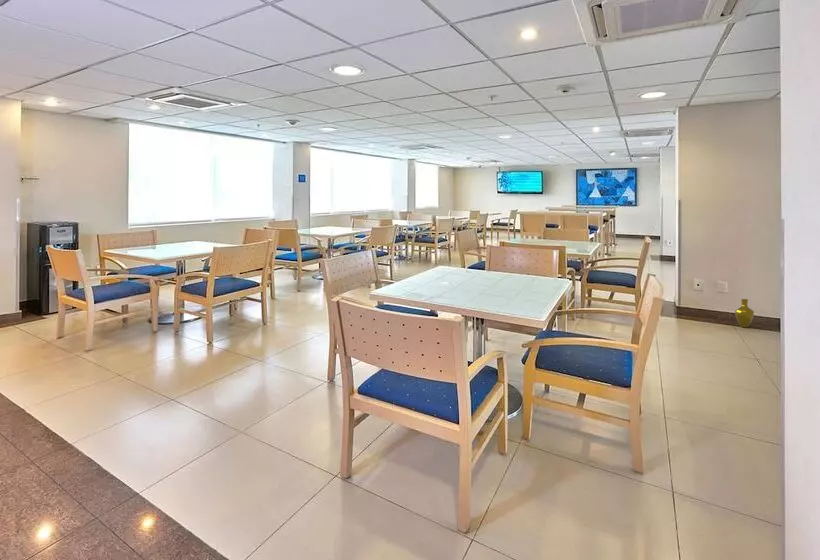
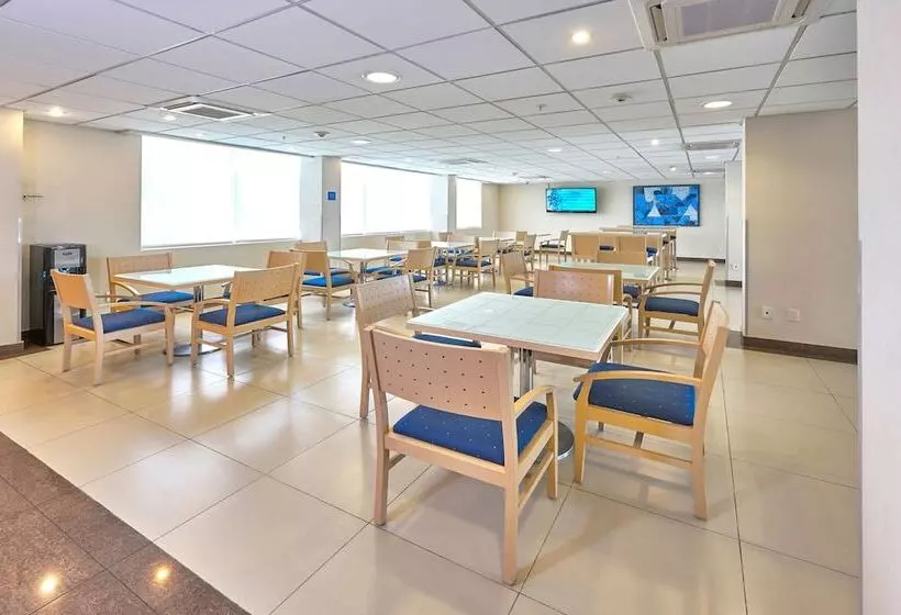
- vase [734,298,755,328]
